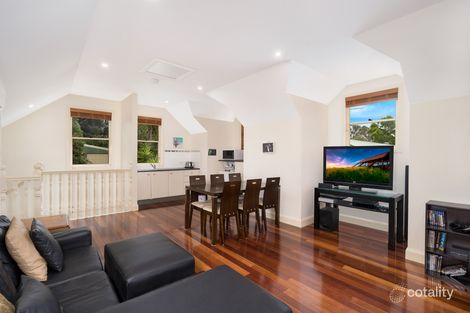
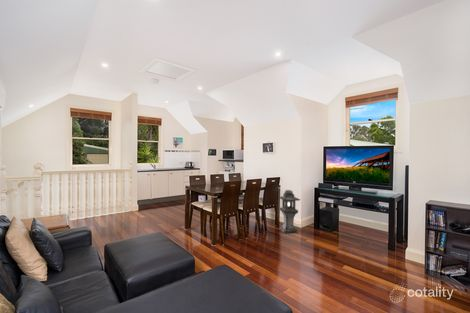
+ lantern [278,189,301,234]
